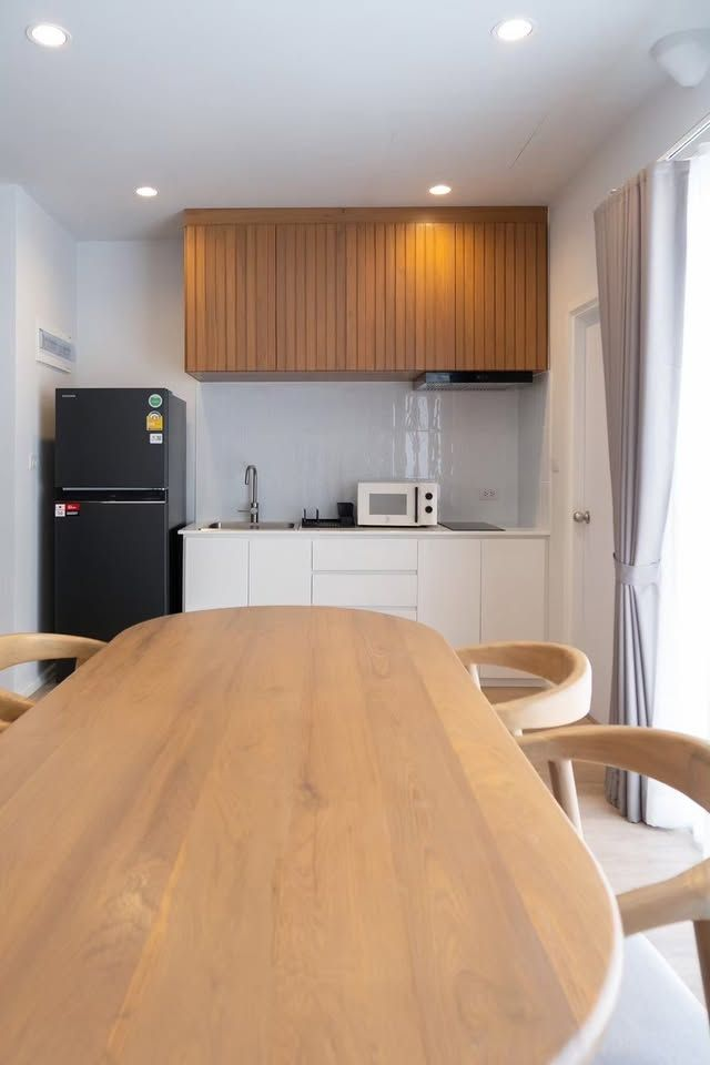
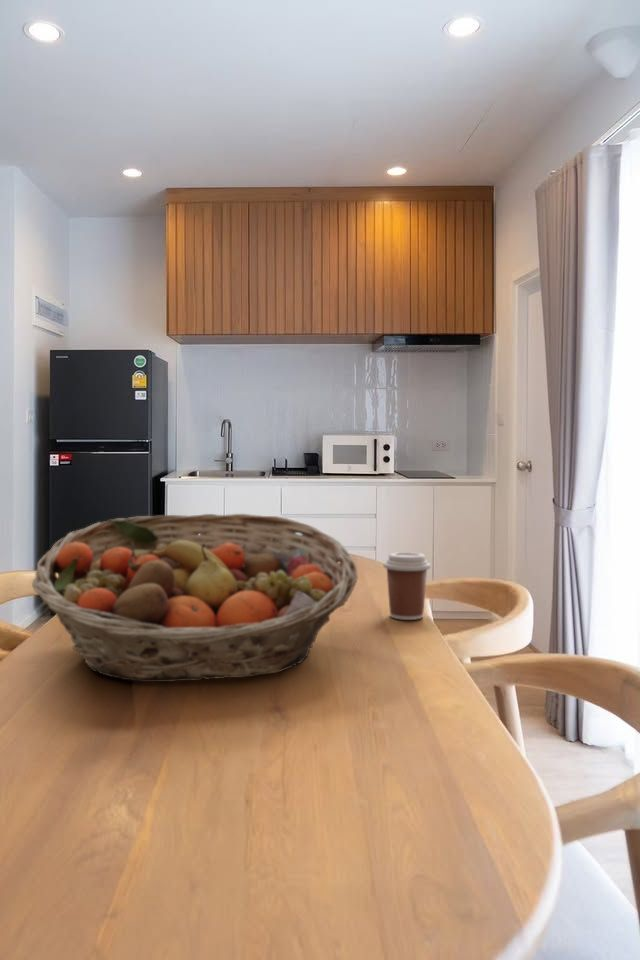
+ fruit basket [31,513,359,683]
+ coffee cup [382,551,432,621]
